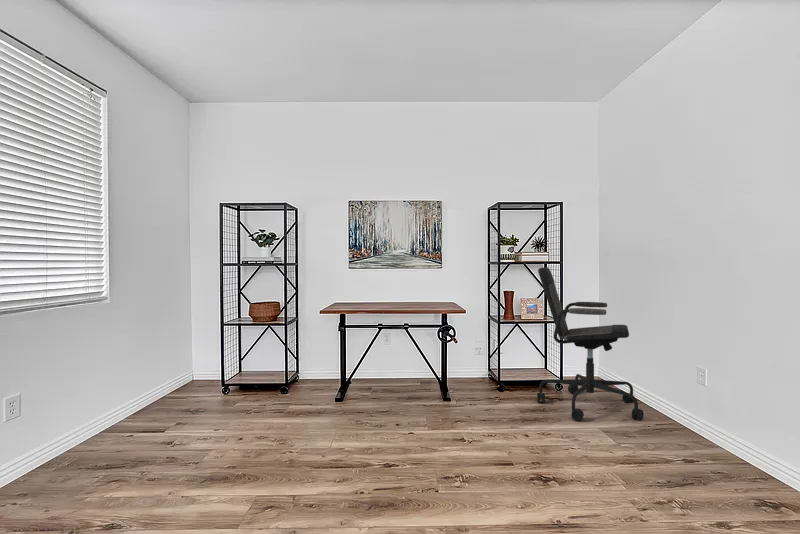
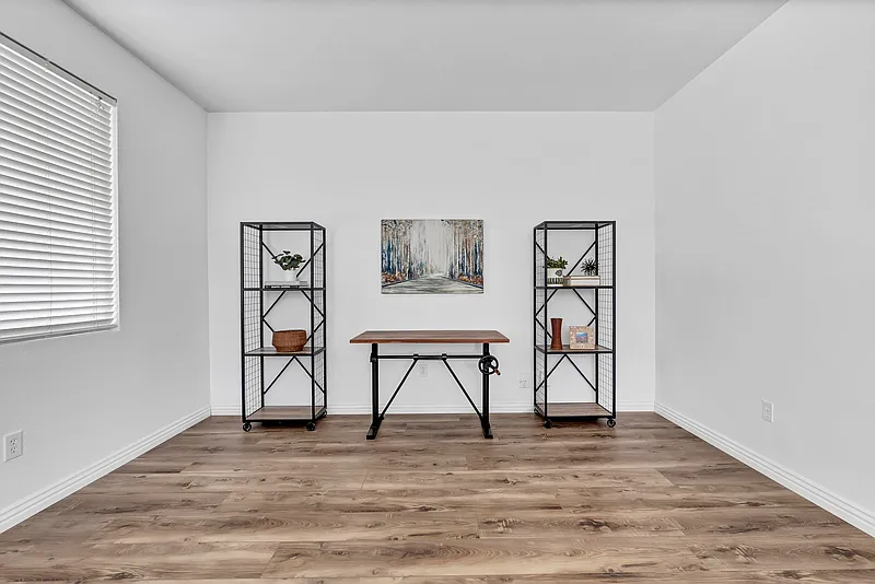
- office chair [536,266,644,422]
